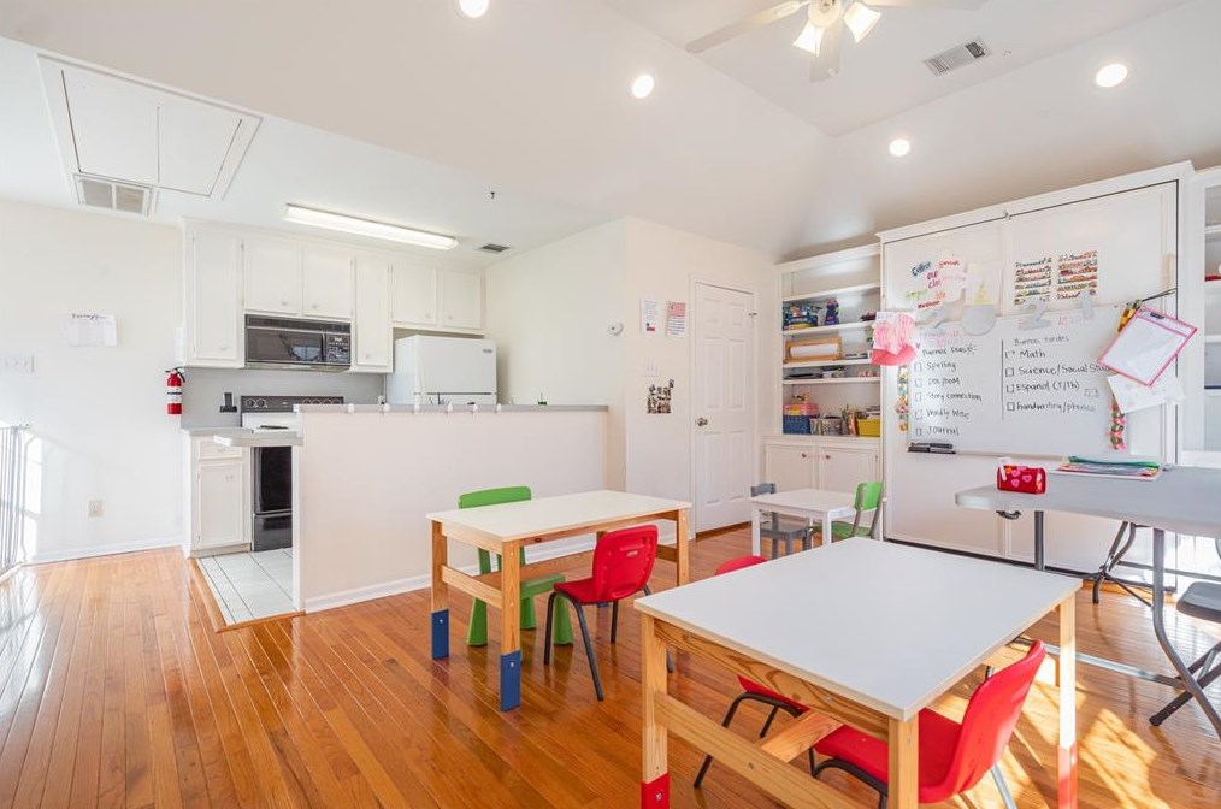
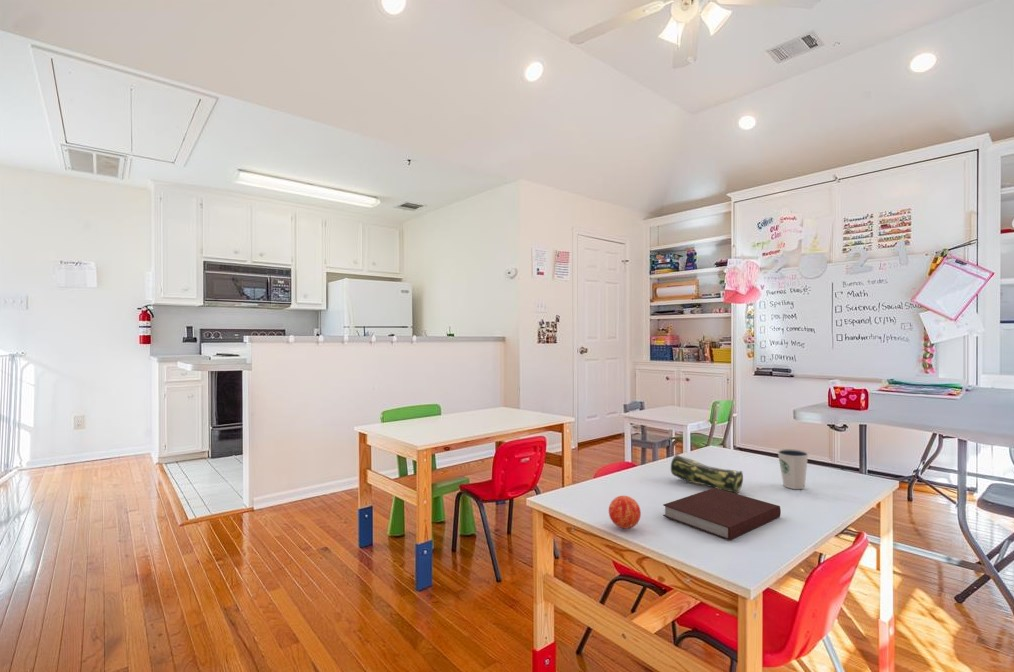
+ notebook [662,487,782,541]
+ dixie cup [776,448,810,490]
+ apple [608,495,642,530]
+ pencil case [670,454,744,494]
